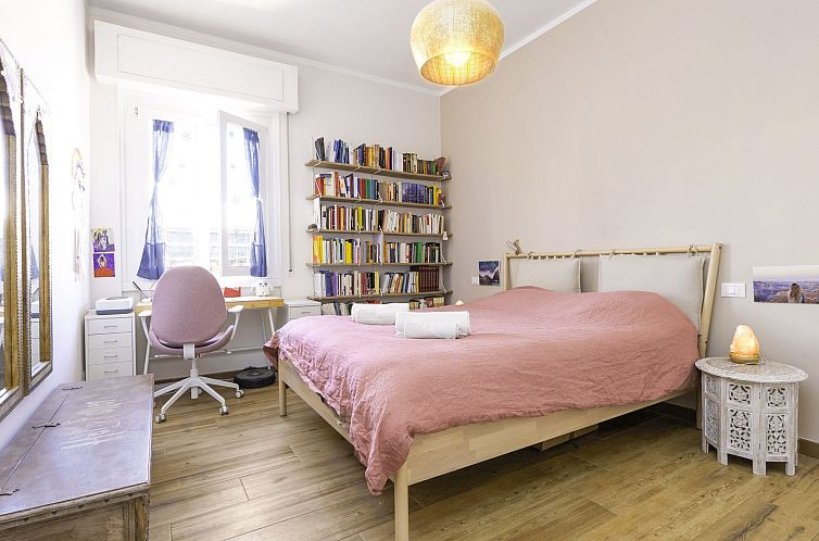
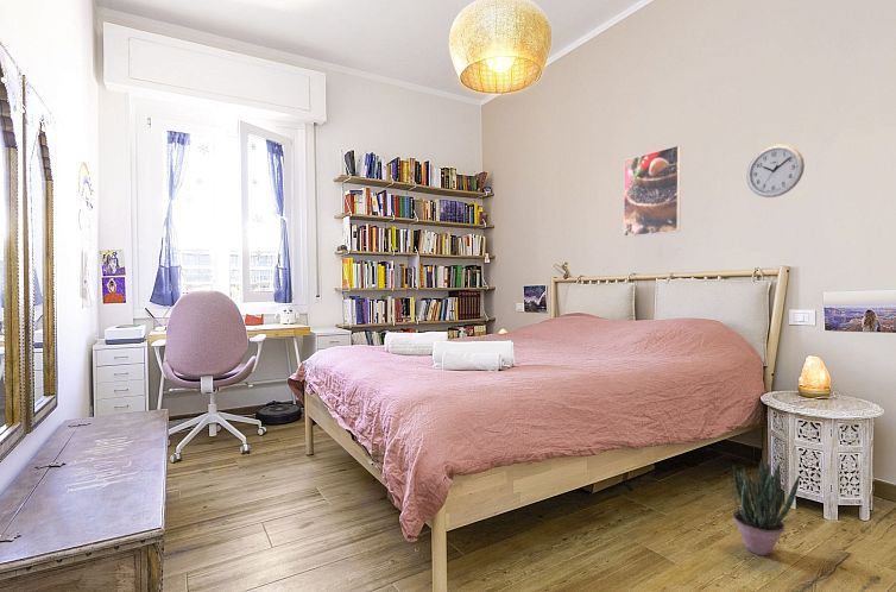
+ potted plant [727,459,801,556]
+ wall clock [745,143,806,199]
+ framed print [623,144,682,238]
